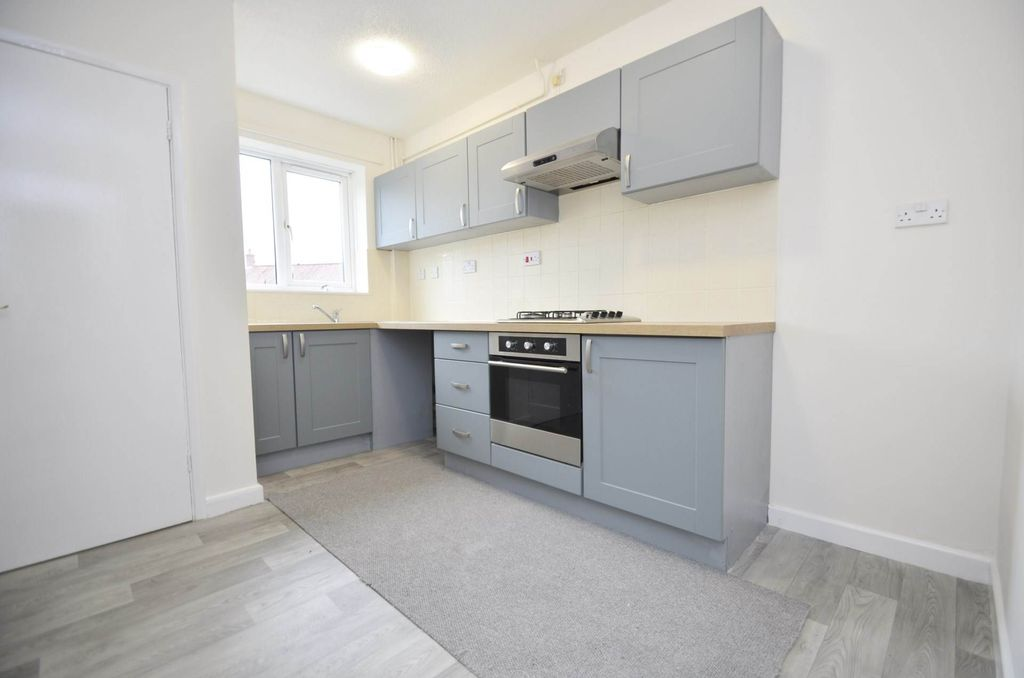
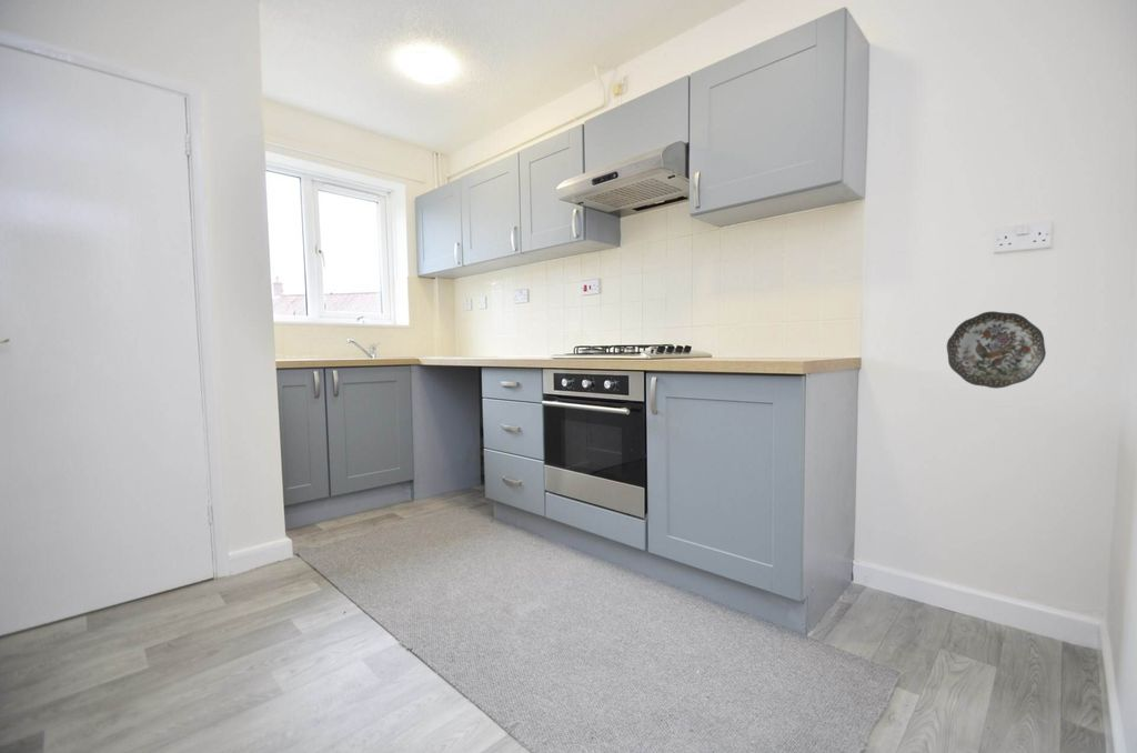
+ decorative plate [946,310,1047,390]
